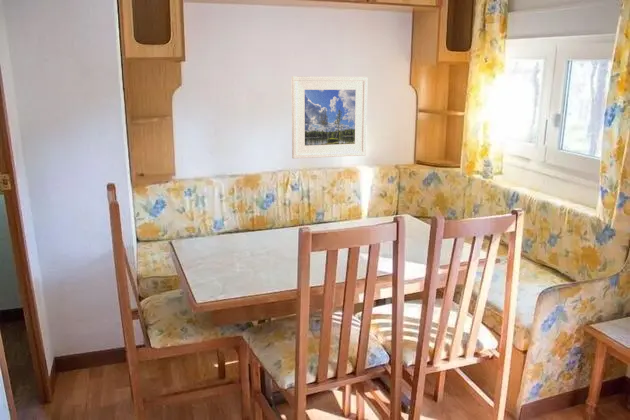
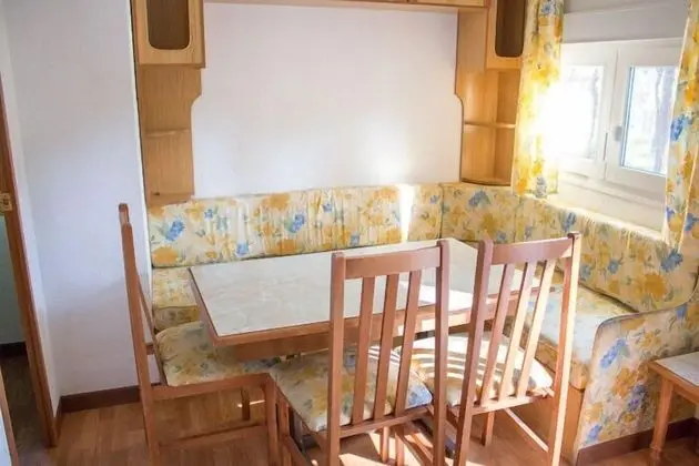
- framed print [291,75,368,160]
